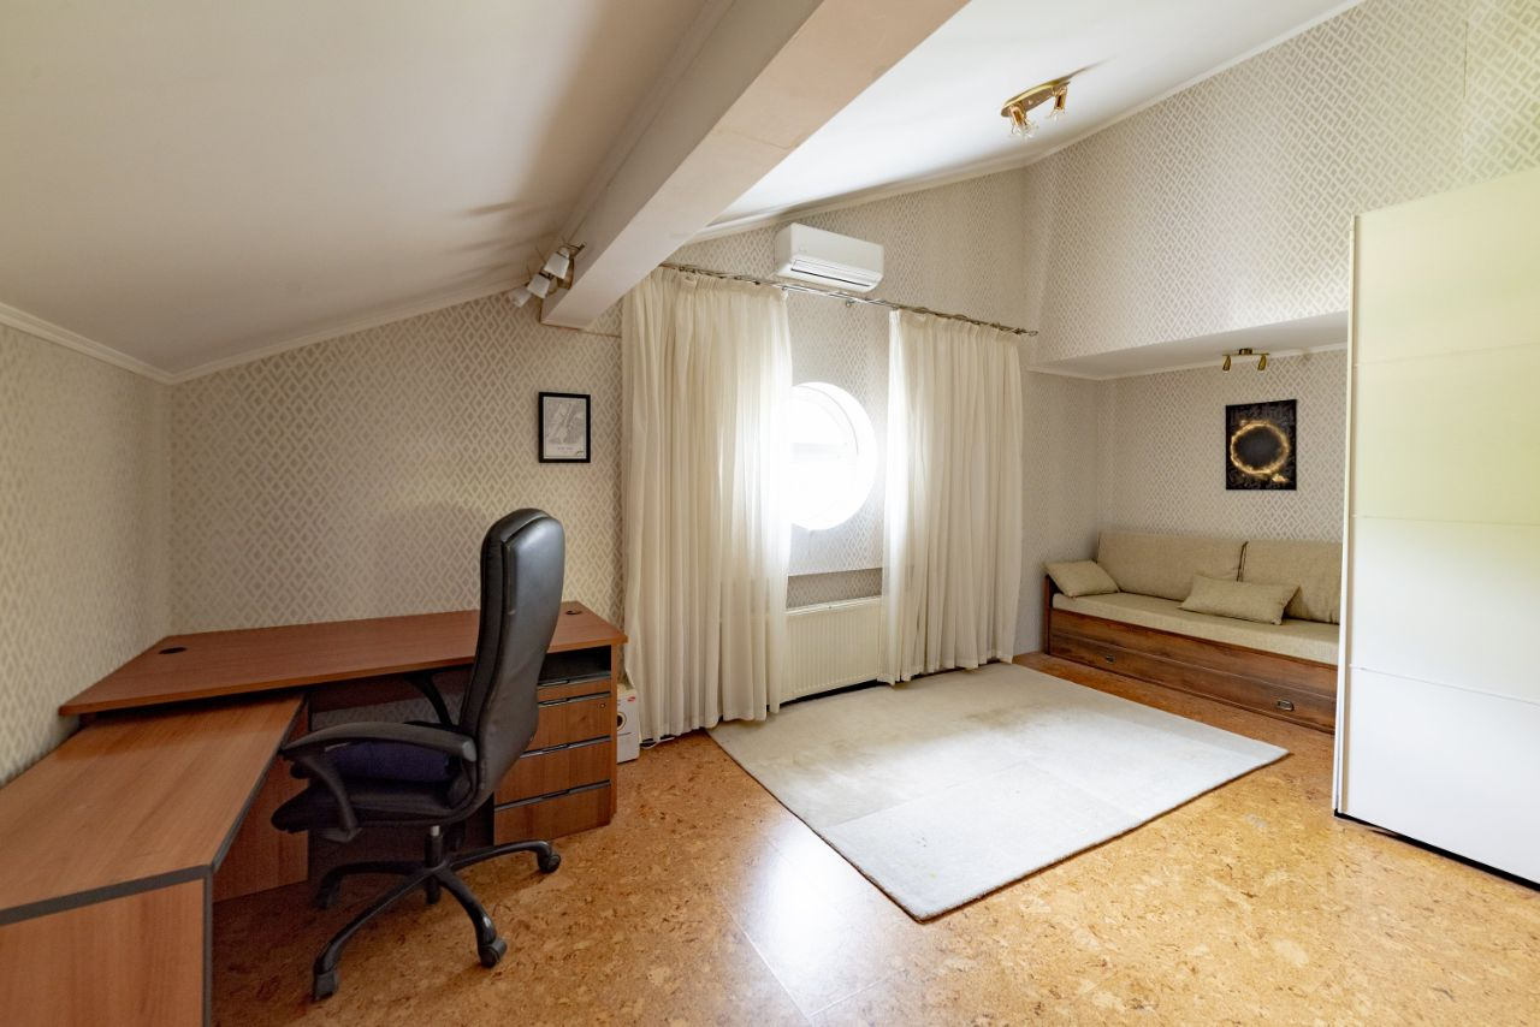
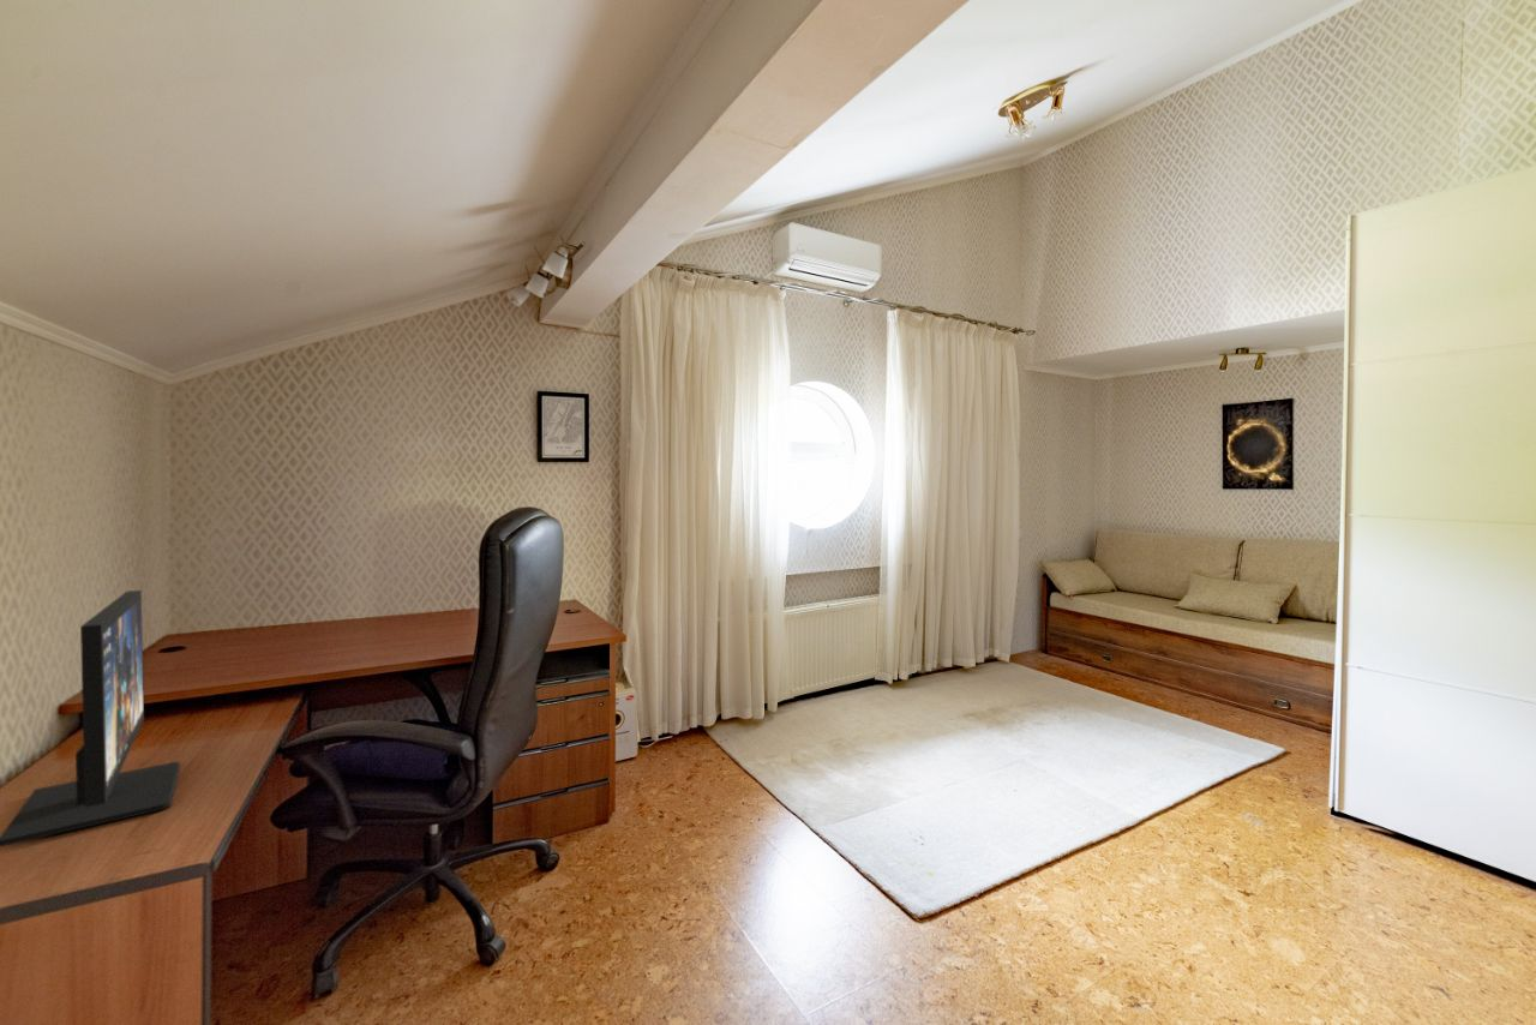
+ computer monitor [0,589,181,847]
